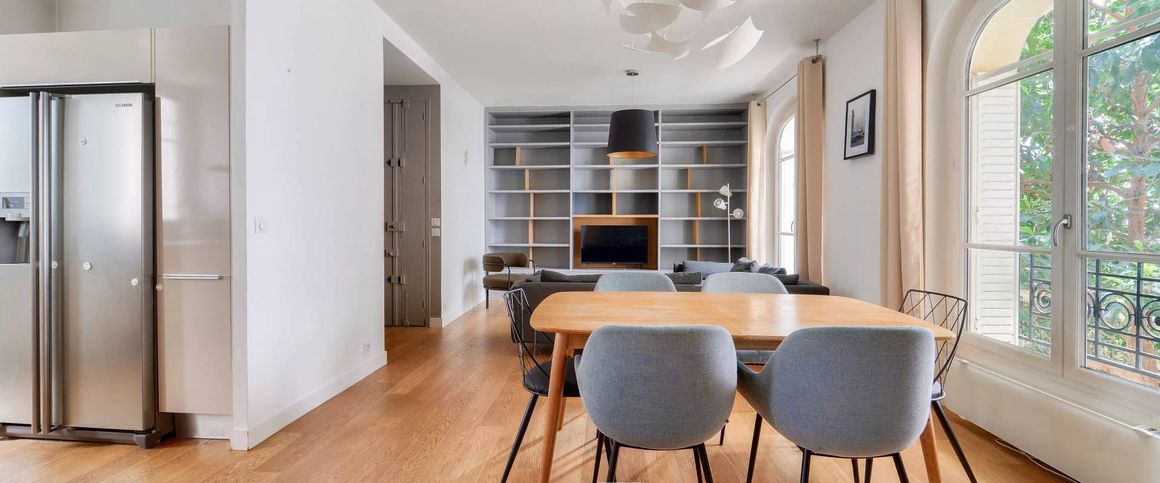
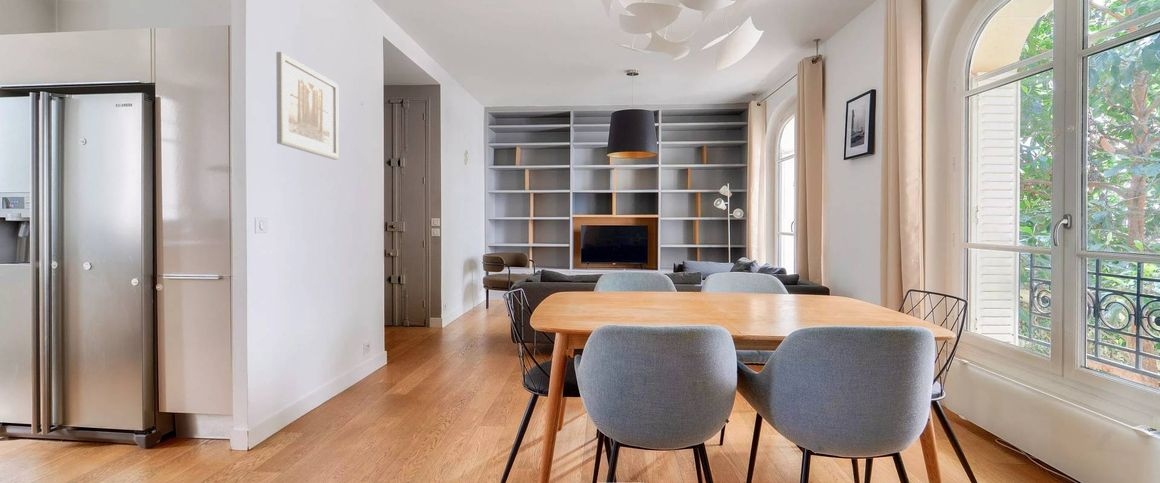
+ wall art [275,51,340,161]
